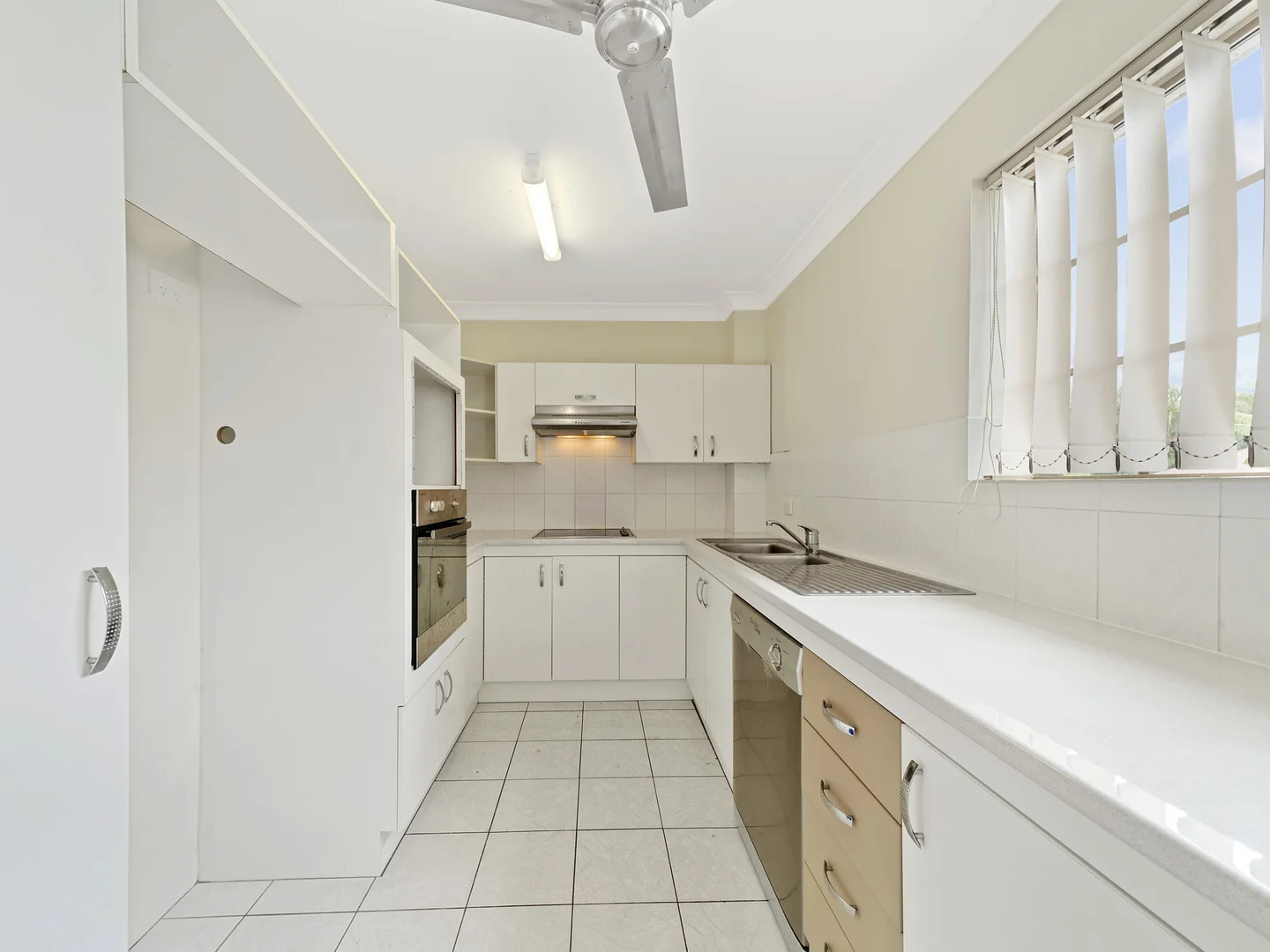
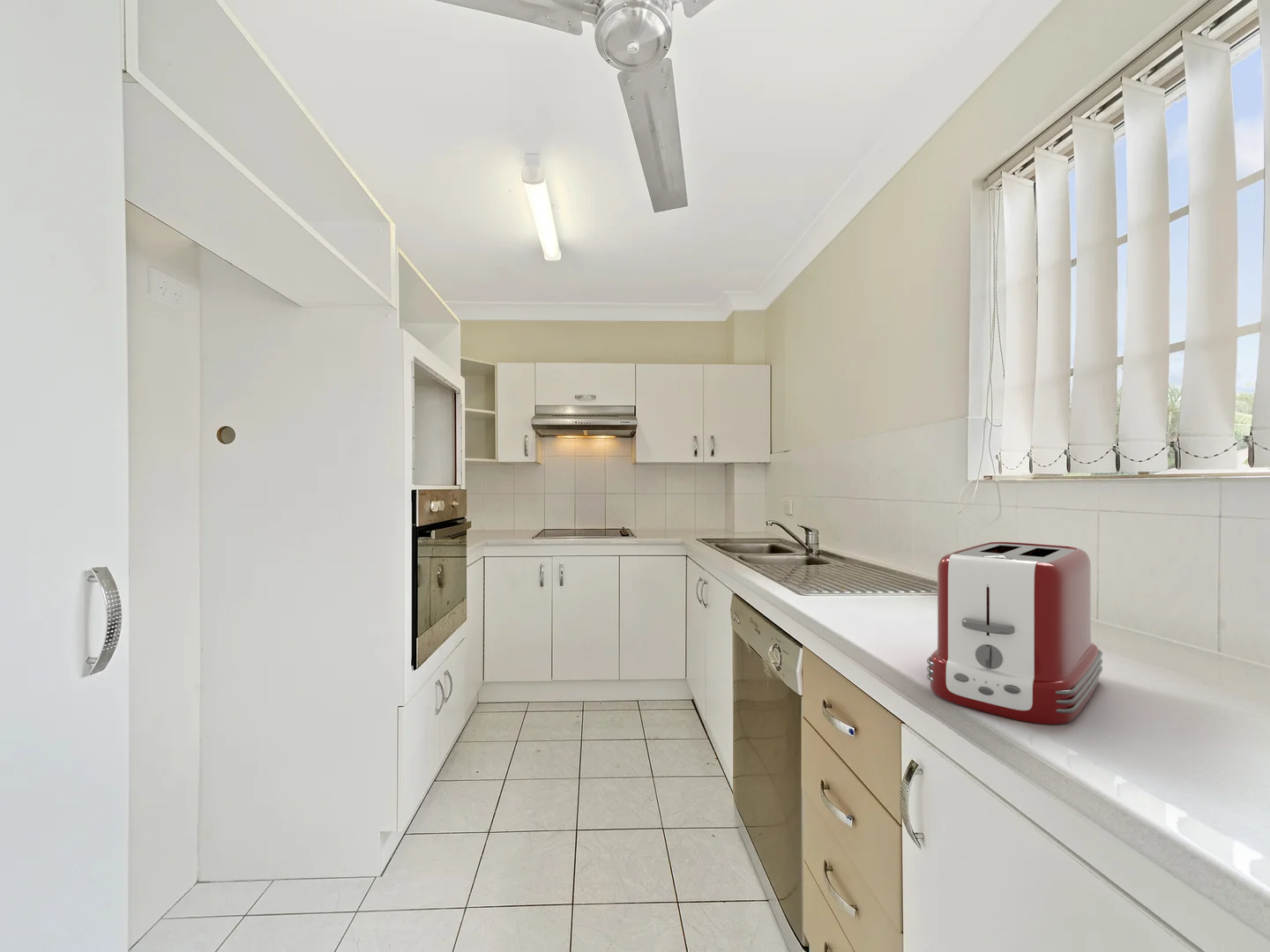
+ toaster [926,541,1103,725]
